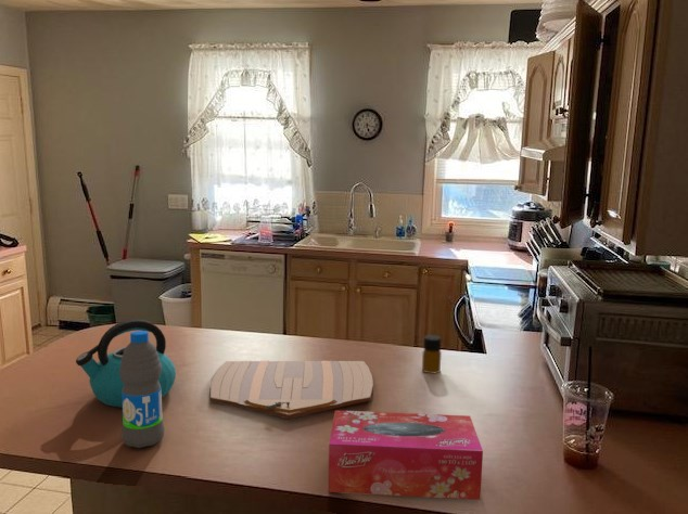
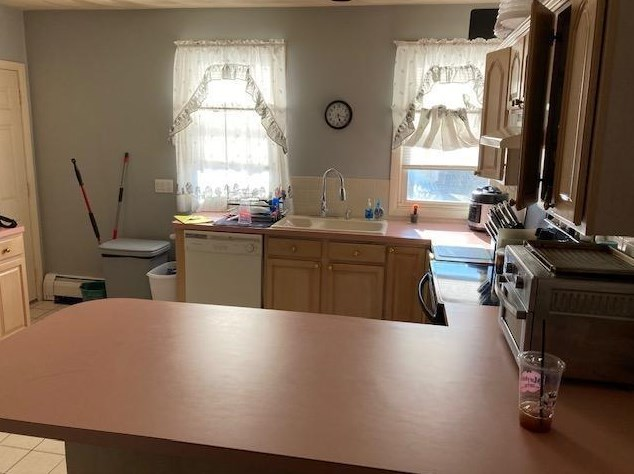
- tissue box [328,409,484,501]
- water bottle [119,331,165,449]
- cutting board [209,360,374,420]
- bottle [421,334,443,374]
- kettle [75,319,177,408]
